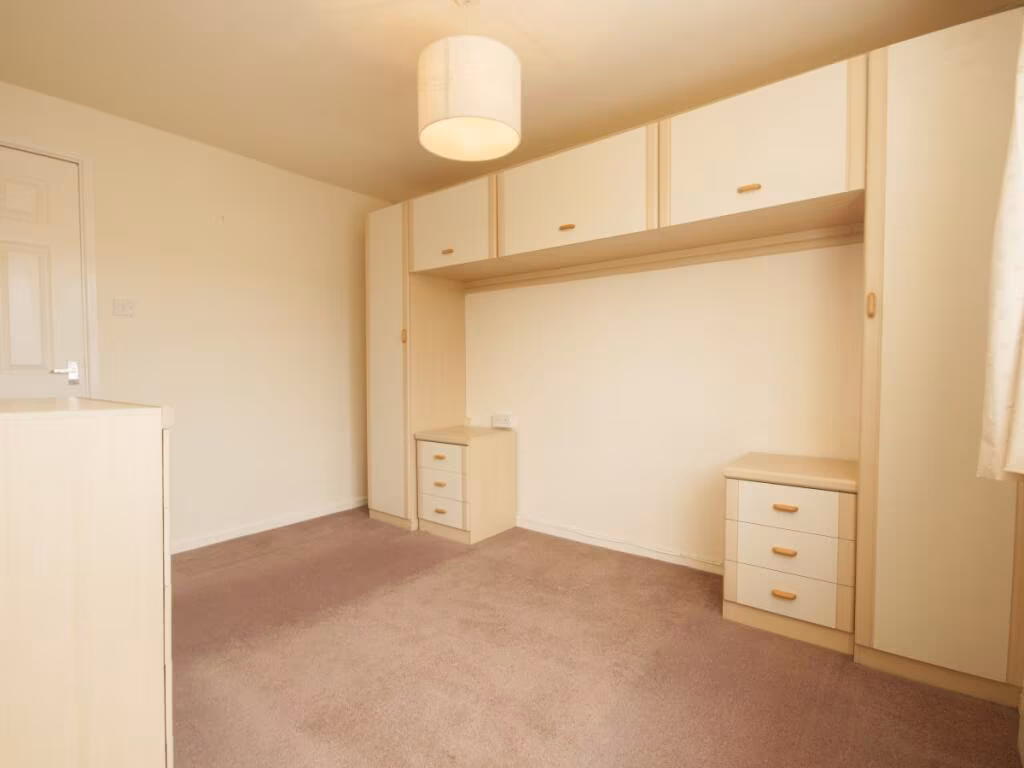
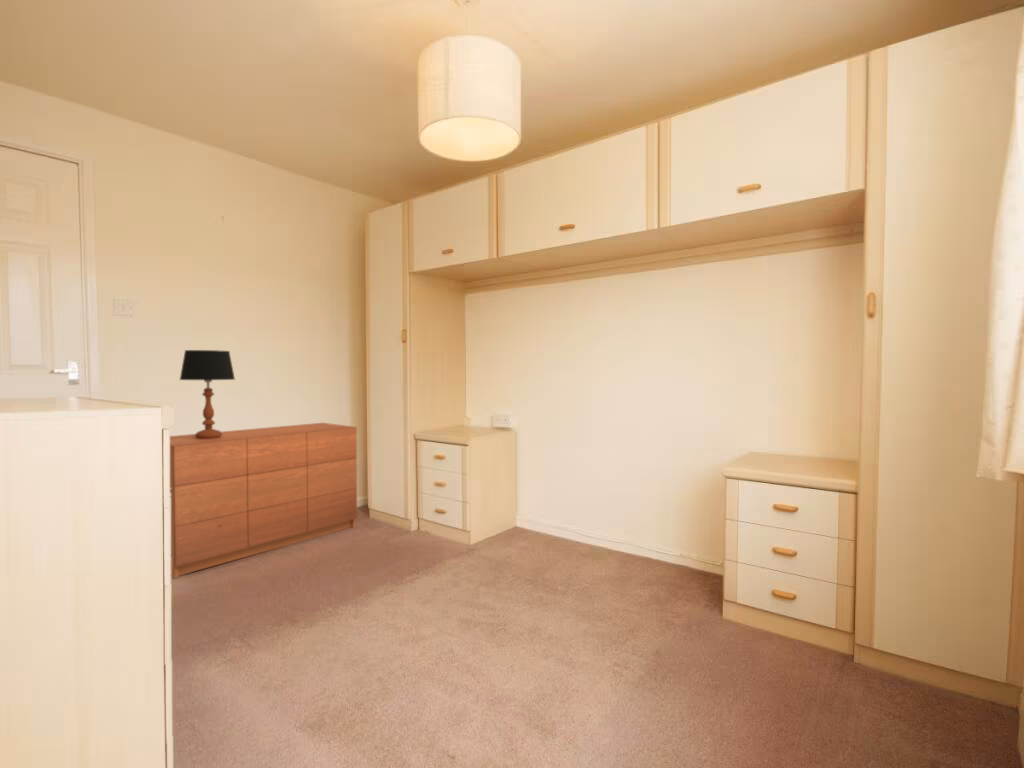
+ table lamp [179,349,236,439]
+ dresser [169,422,358,579]
